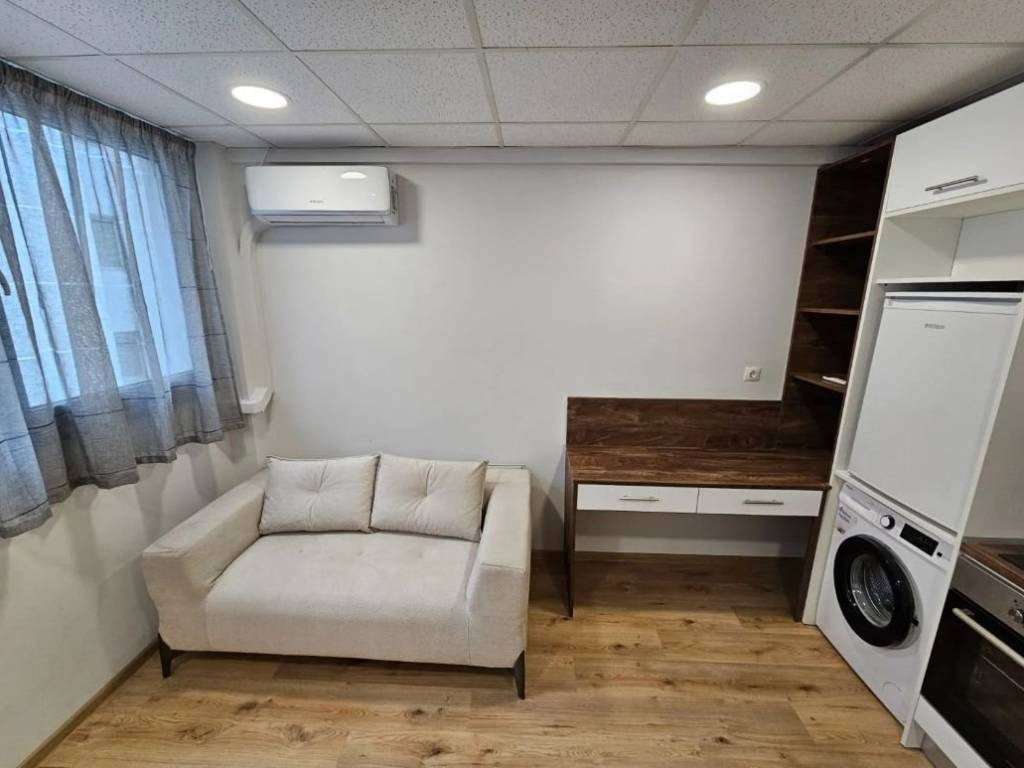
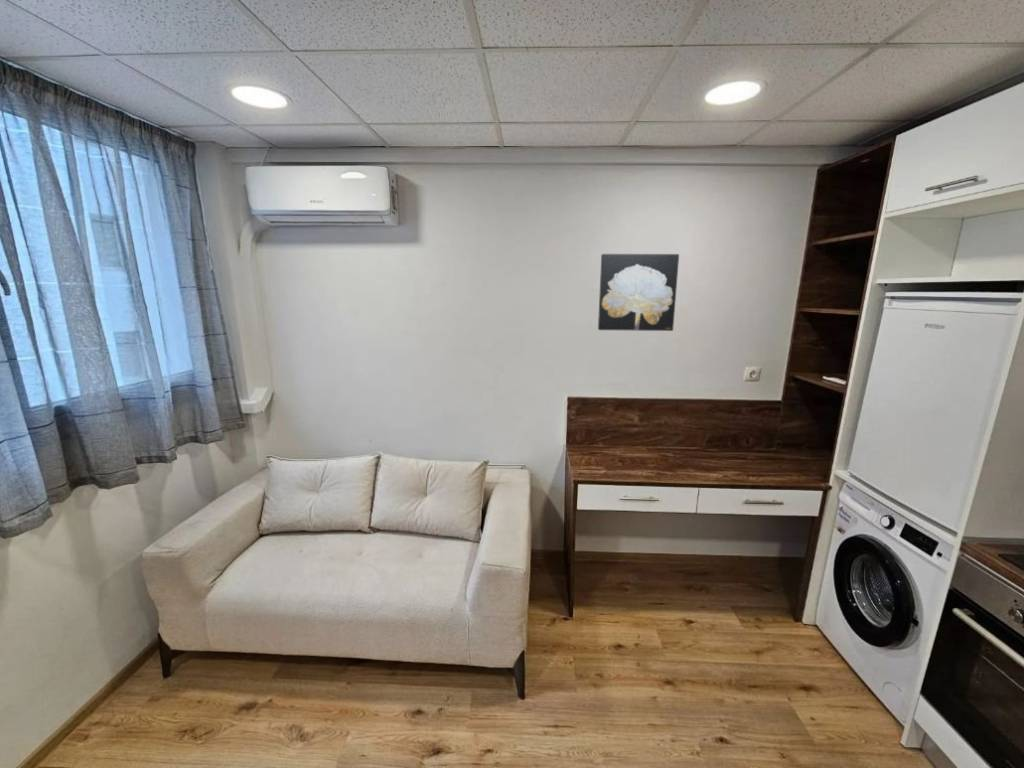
+ wall art [597,253,680,332]
